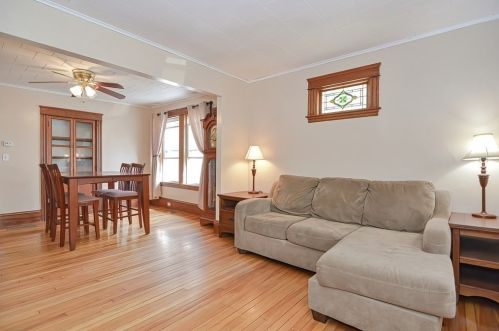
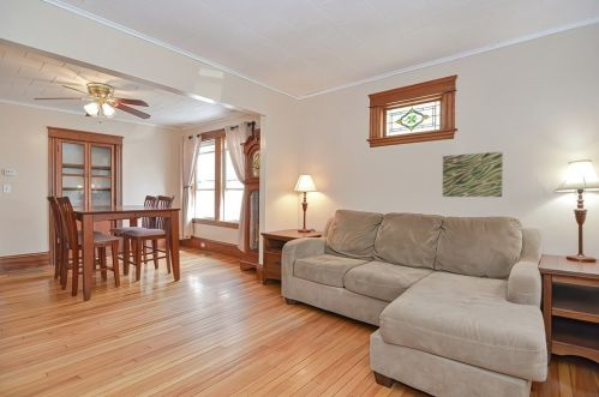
+ wall art [442,150,504,198]
